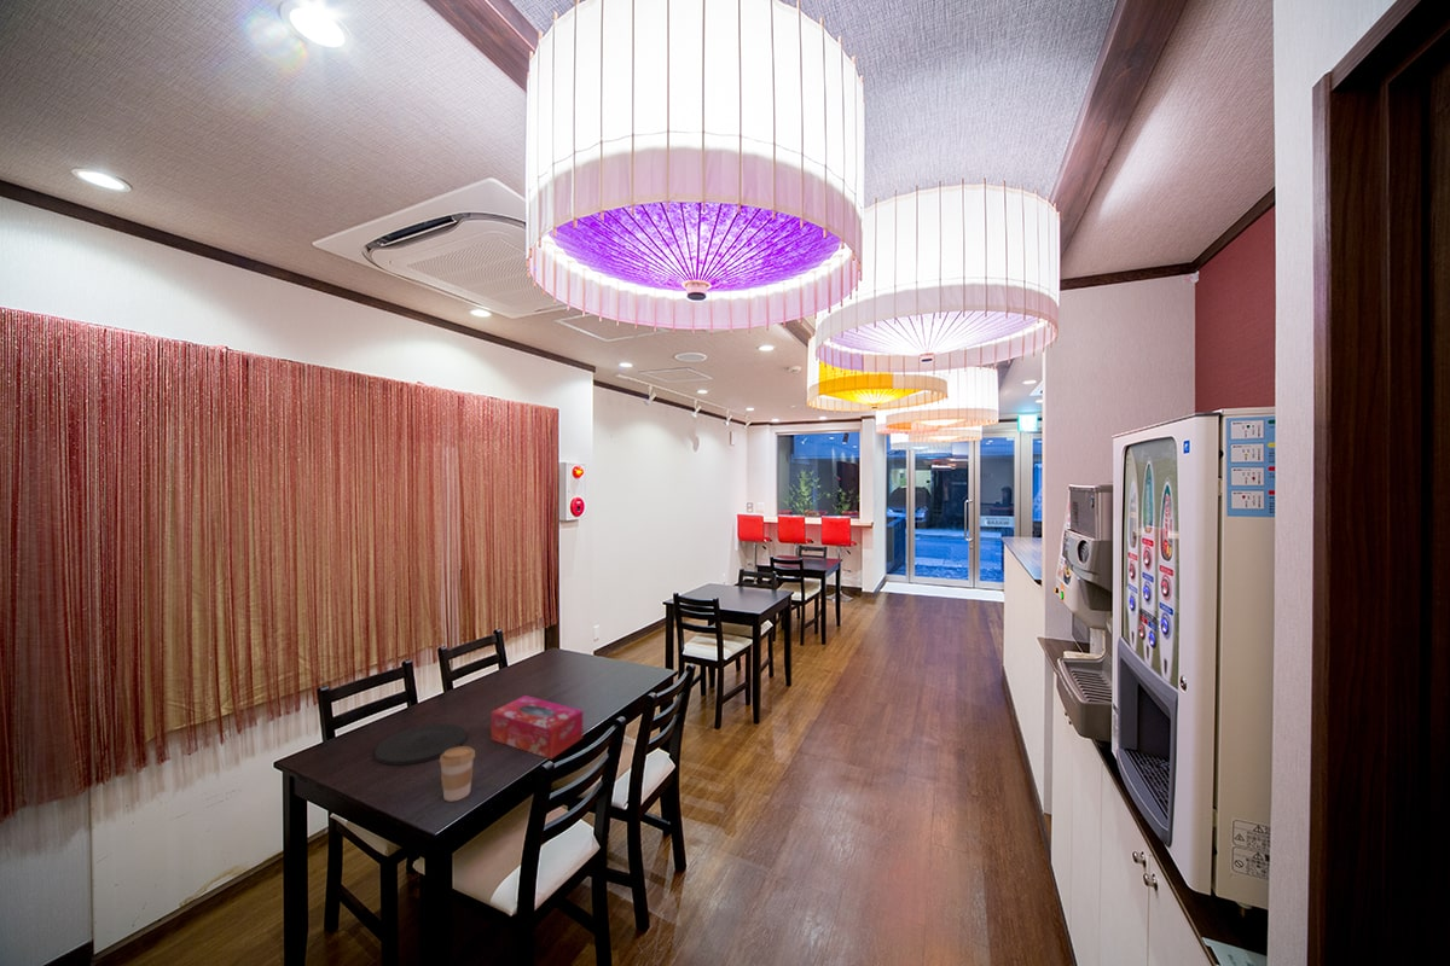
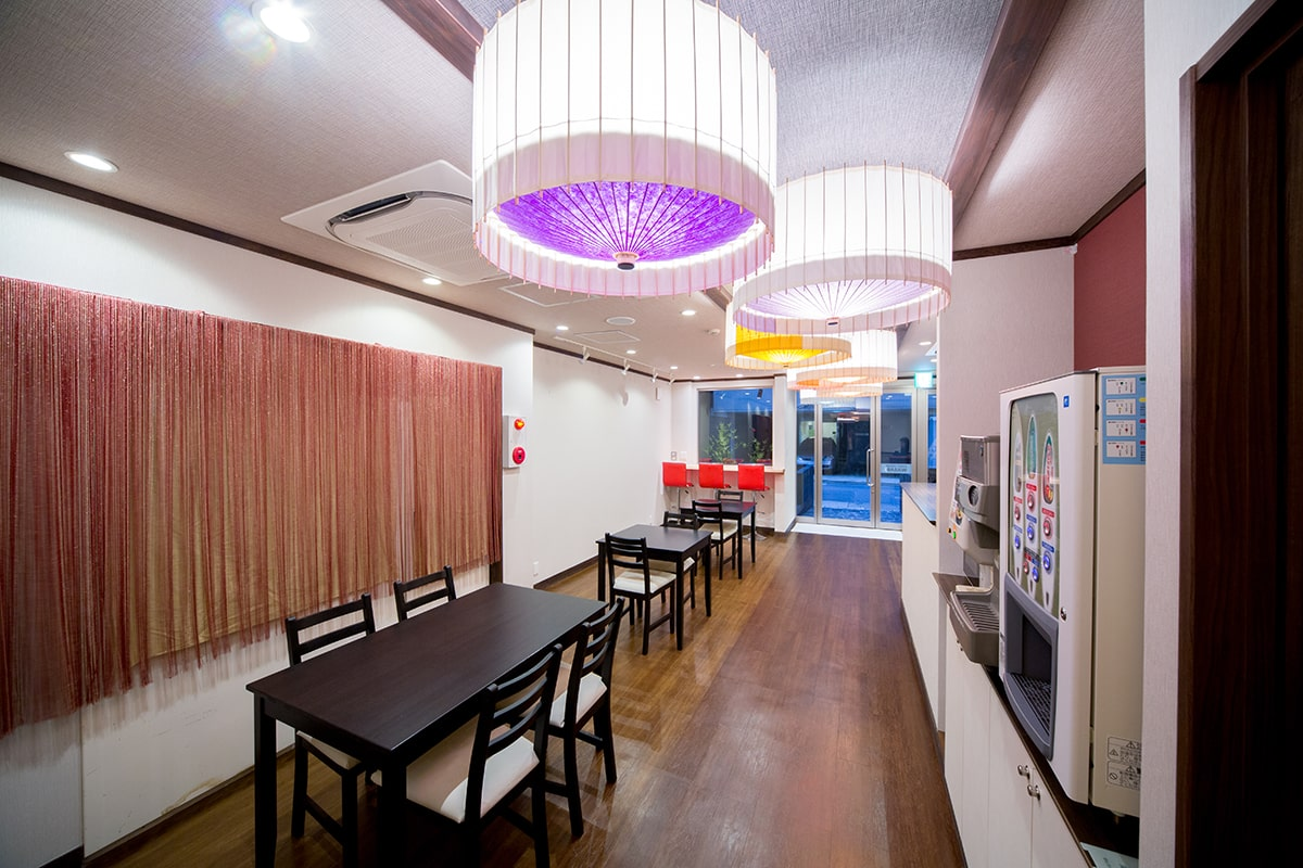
- plate [375,722,468,767]
- coffee cup [439,745,476,802]
- tissue box [491,694,584,761]
